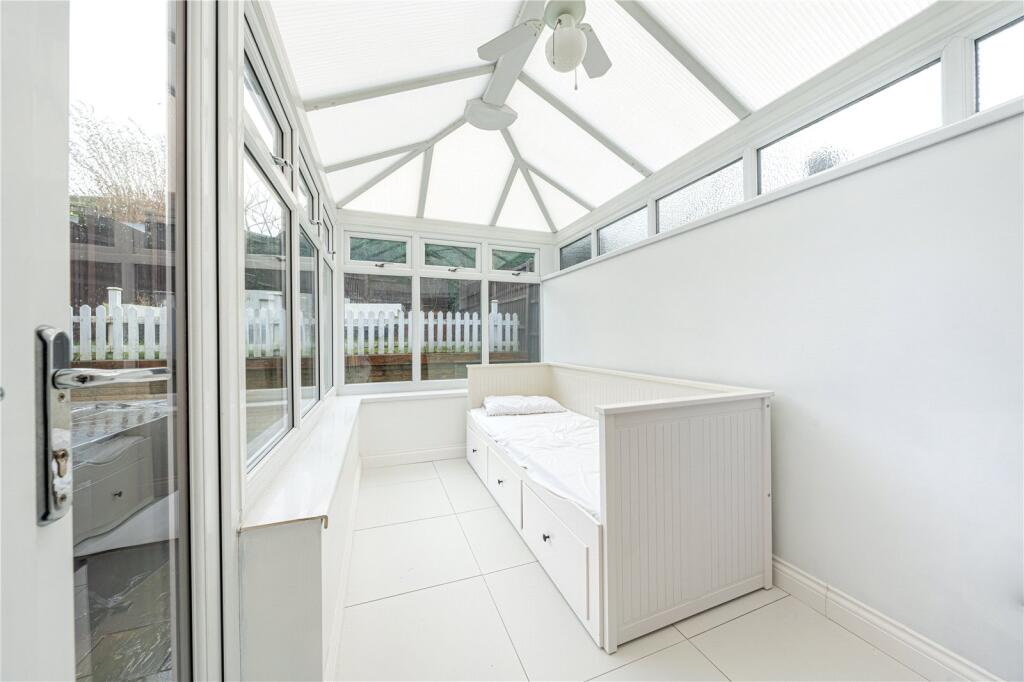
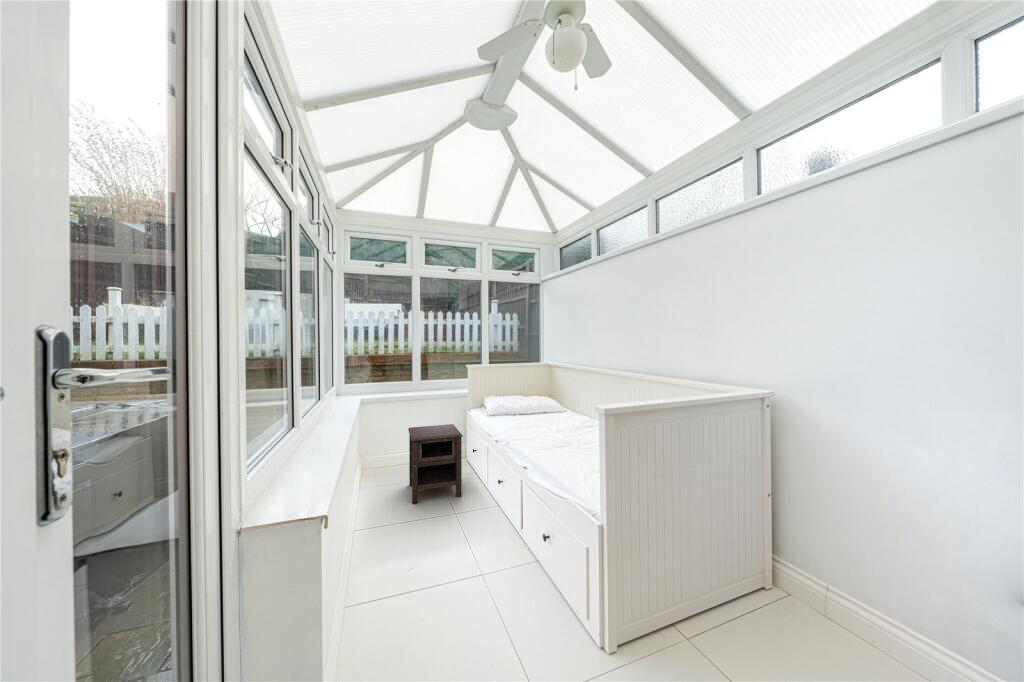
+ nightstand [407,423,464,504]
